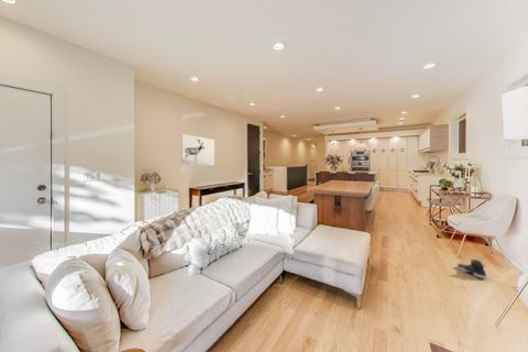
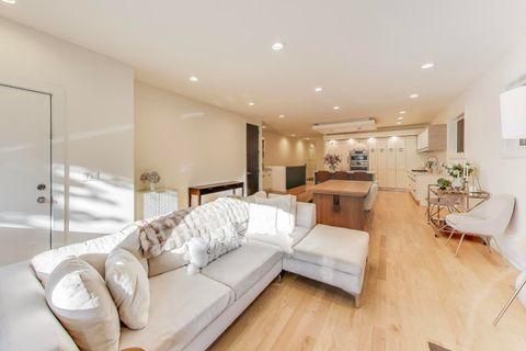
- sneaker [457,258,488,279]
- wall art [180,133,216,167]
